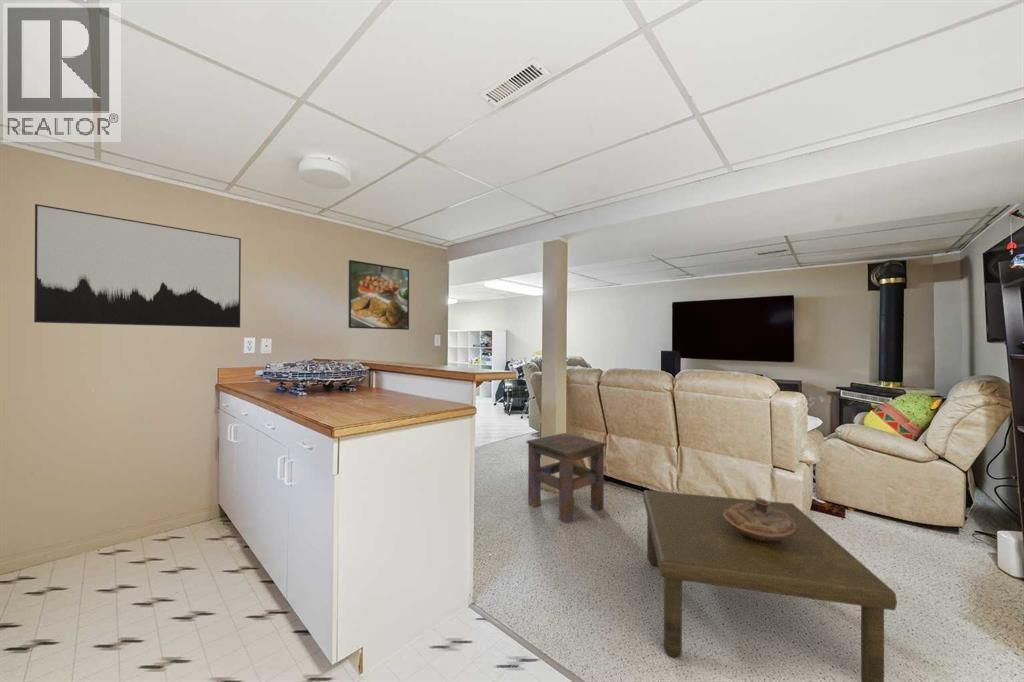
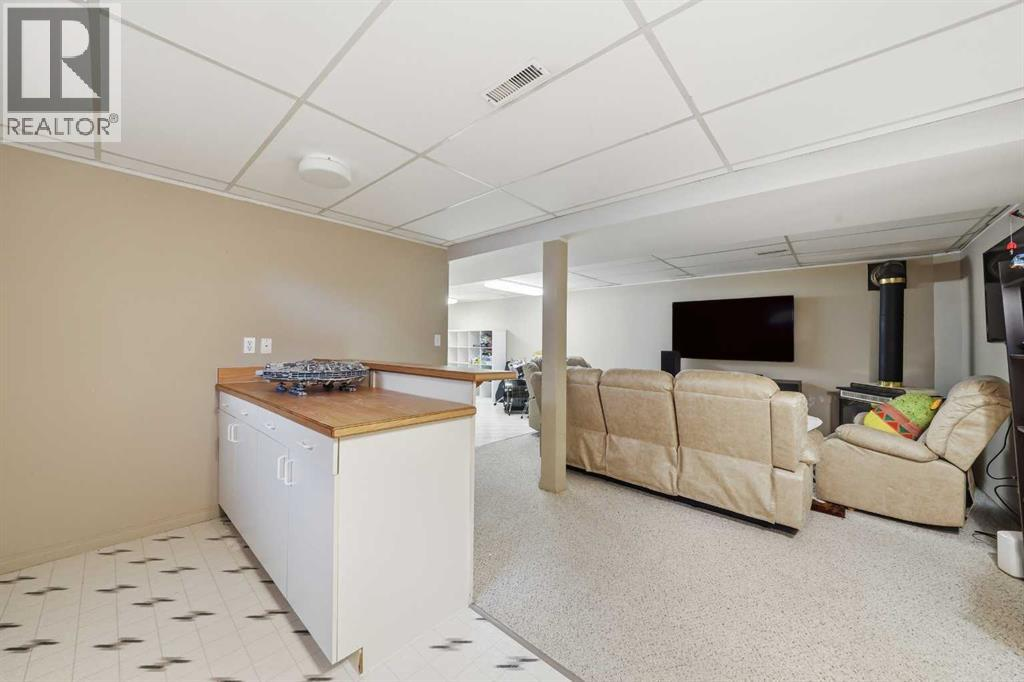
- coffee table [642,489,898,682]
- wall art [33,203,242,329]
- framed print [348,259,410,331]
- decorative bowl [723,497,797,541]
- side table [526,432,607,524]
